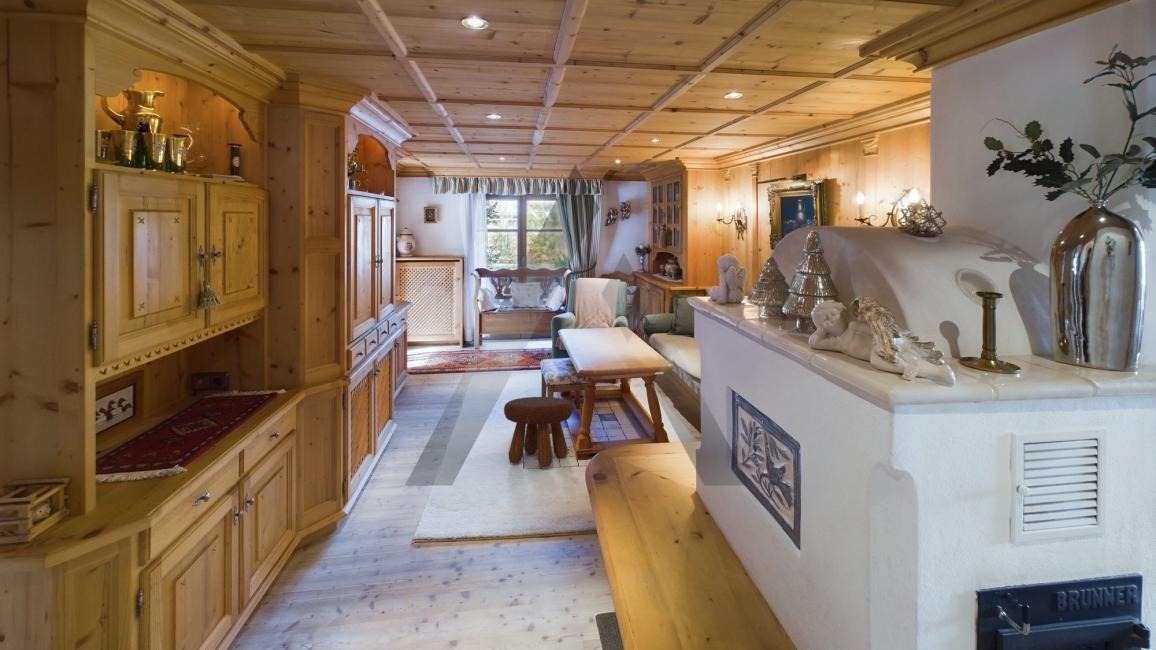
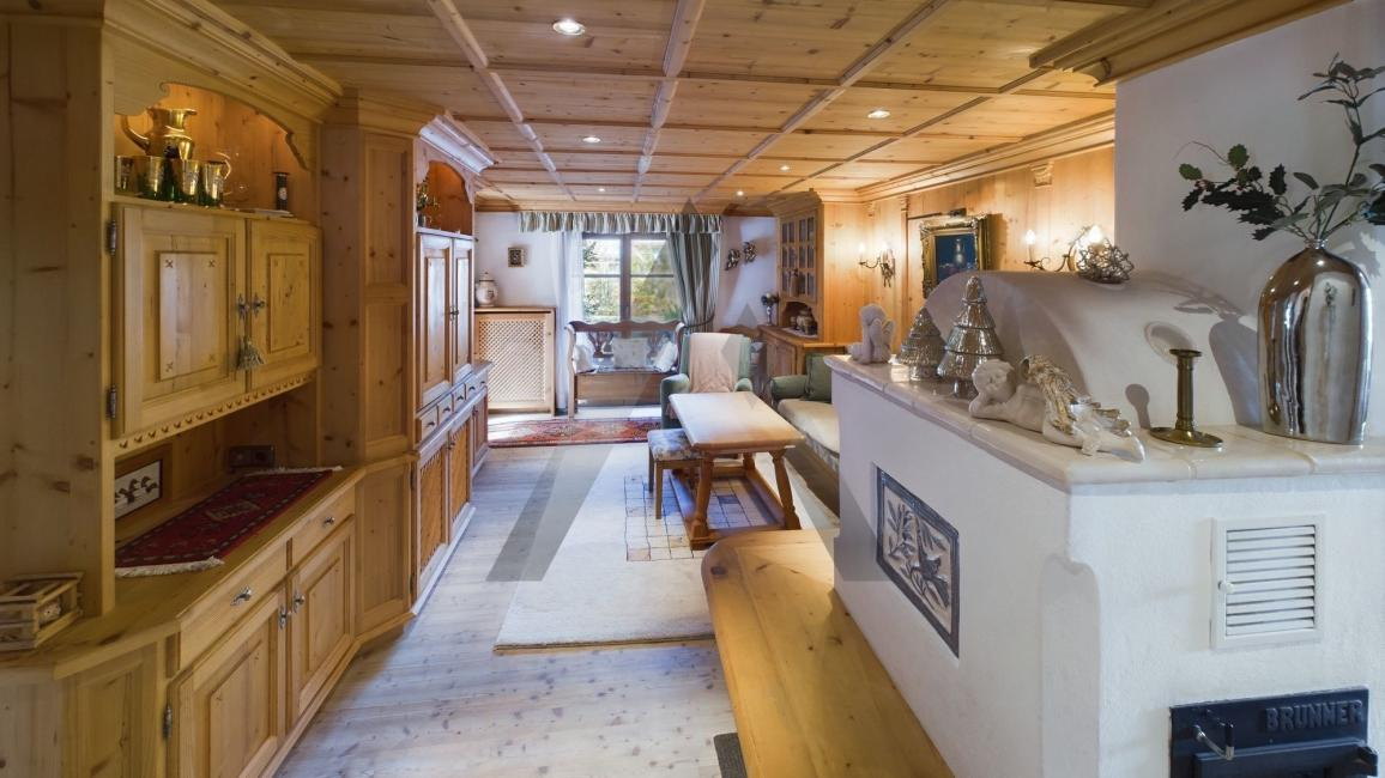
- footstool [503,396,574,468]
